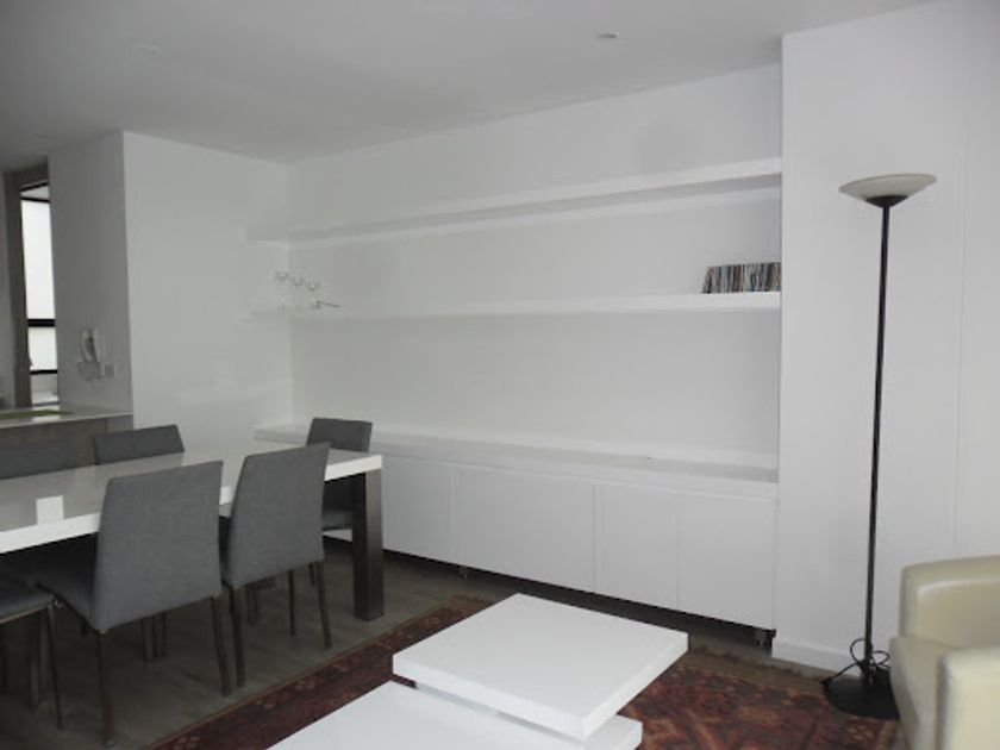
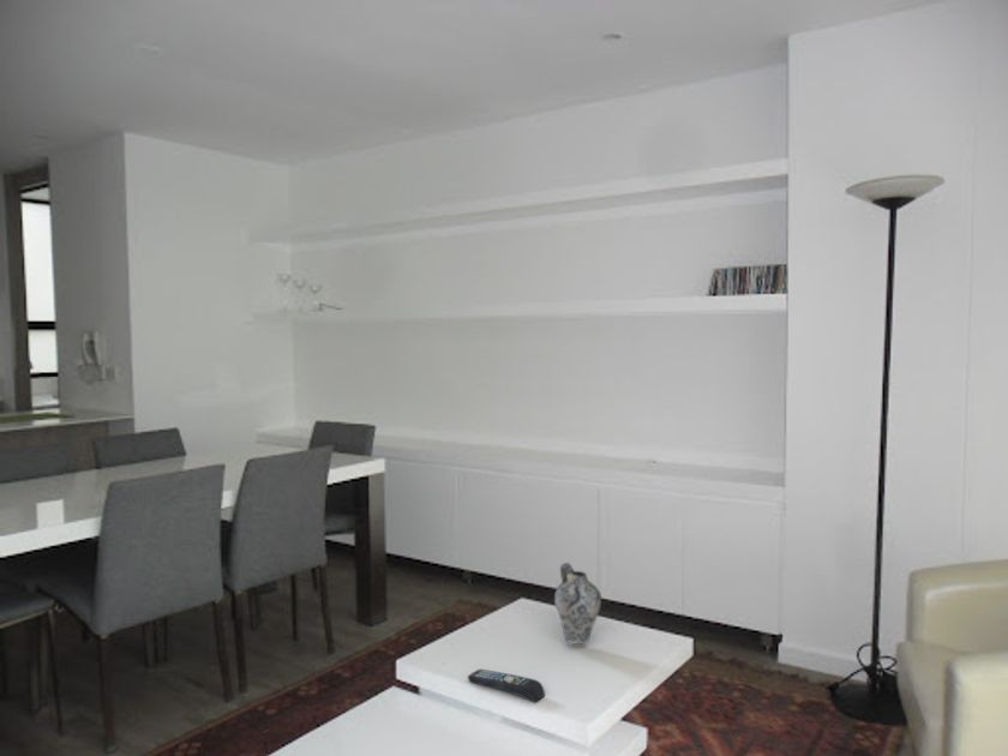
+ remote control [467,668,546,703]
+ ceramic jug [553,562,602,644]
